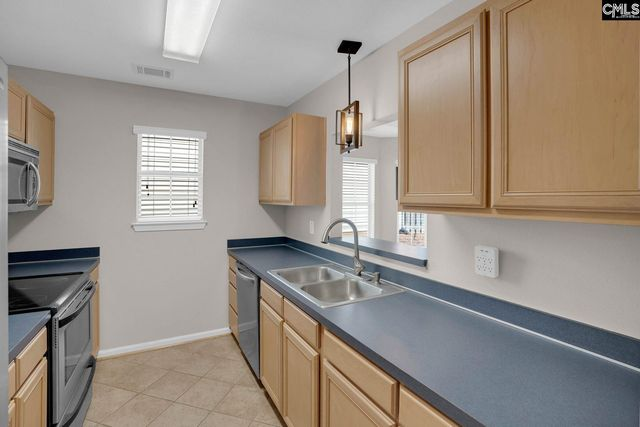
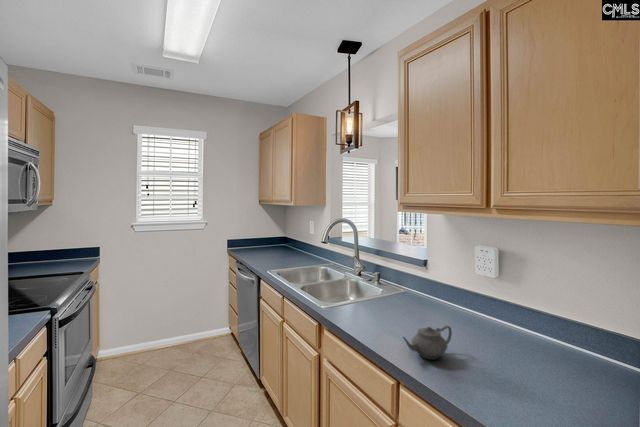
+ teapot [401,325,453,361]
